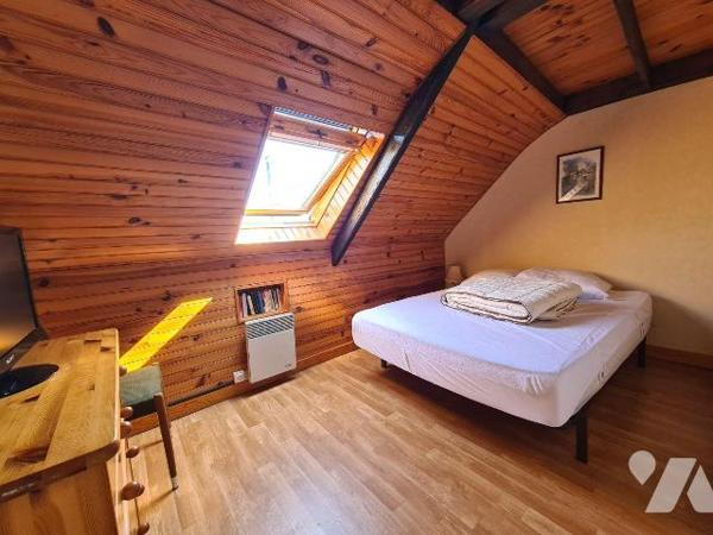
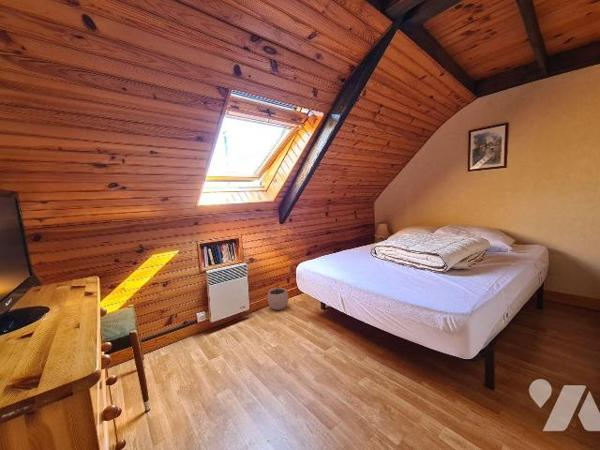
+ plant pot [266,282,289,311]
